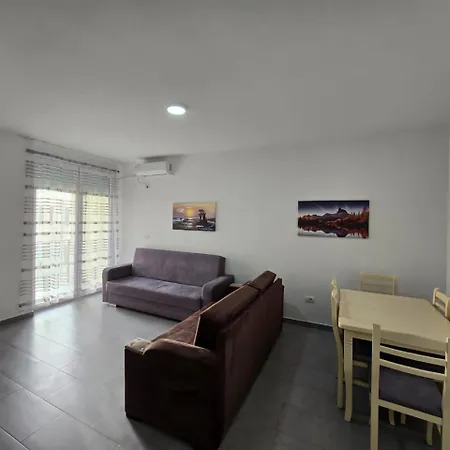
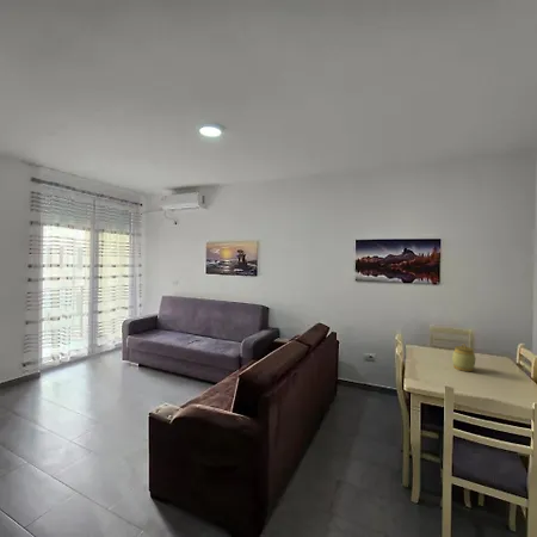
+ jar [451,342,476,372]
